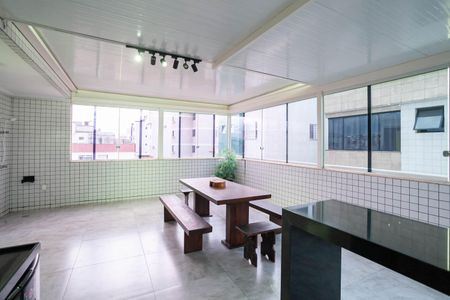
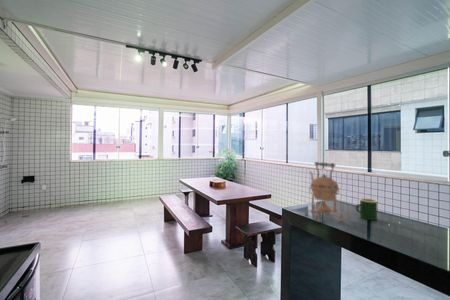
+ kettle [304,161,346,223]
+ mug [355,197,378,221]
